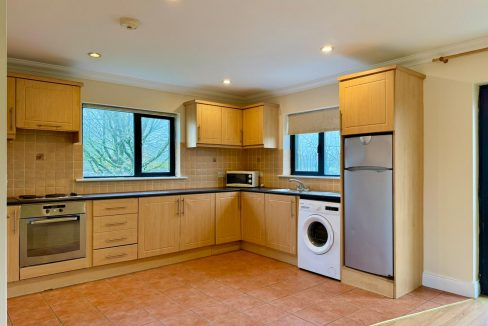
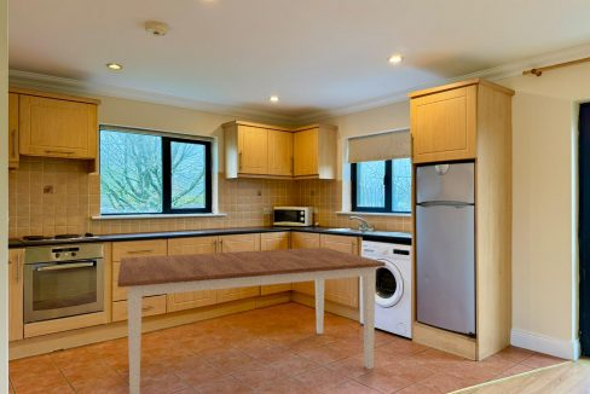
+ dining table [116,247,387,394]
